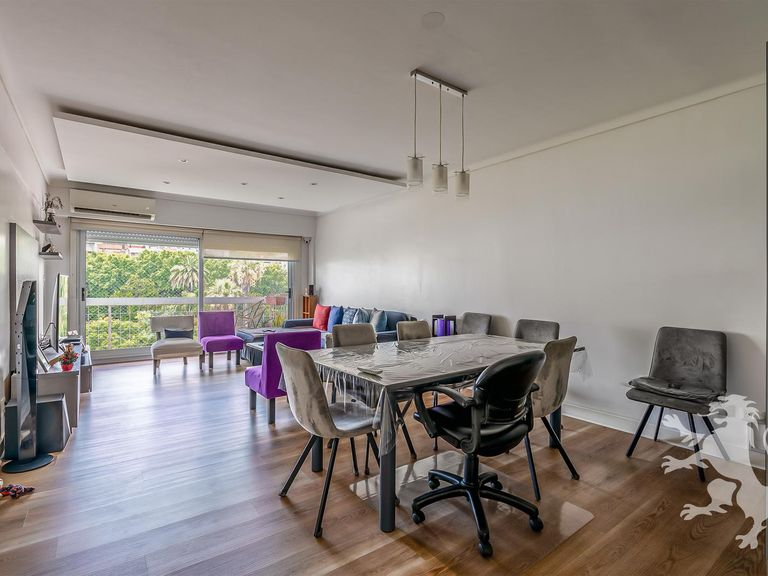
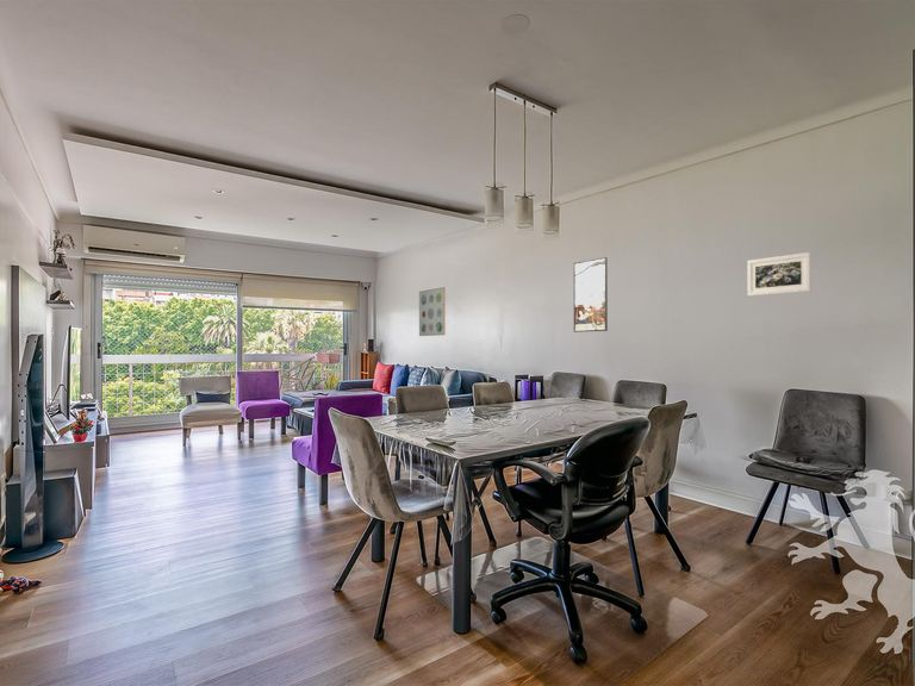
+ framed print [572,256,609,333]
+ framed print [747,251,813,298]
+ wall art [418,286,447,337]
